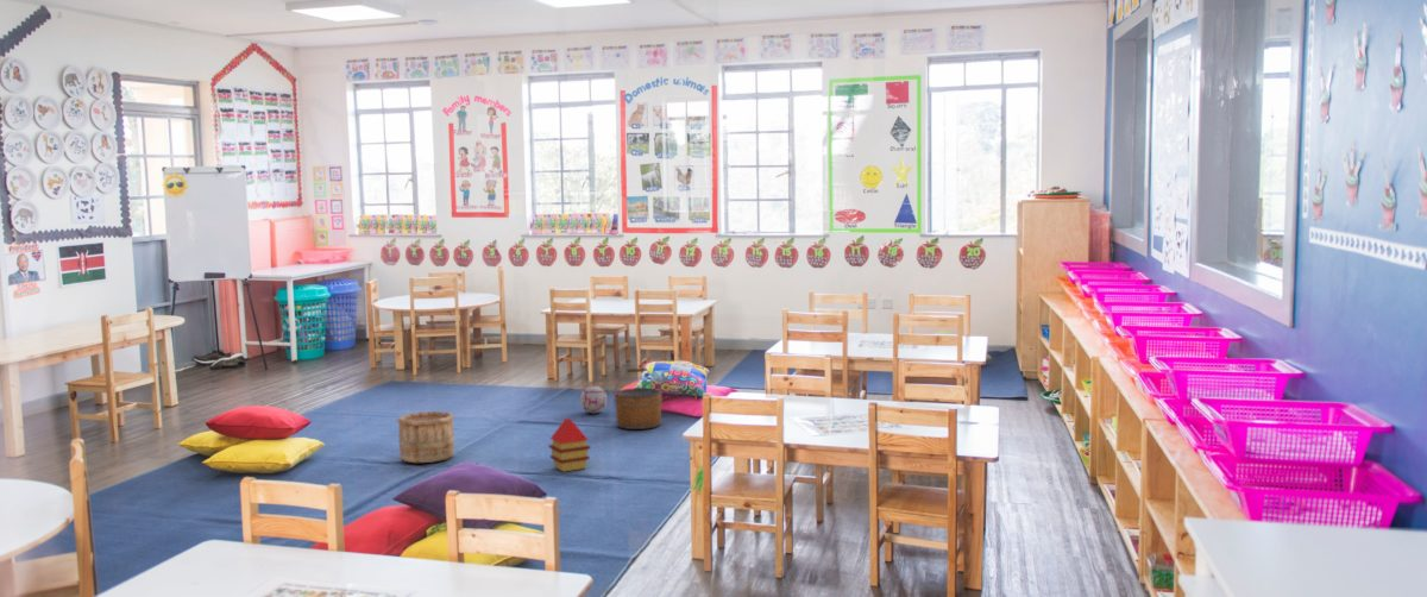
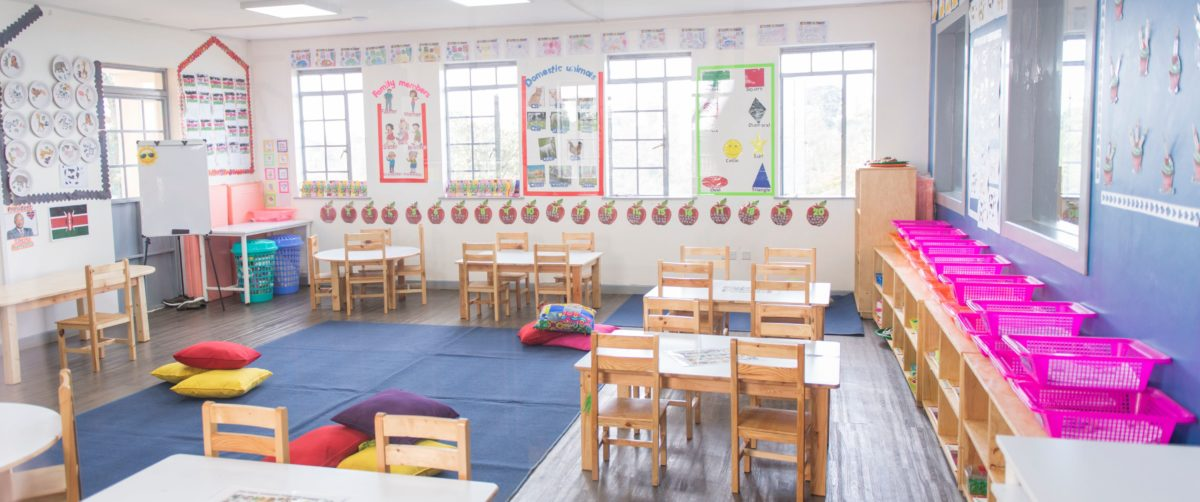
- decorative ball [579,385,609,414]
- wooden bucket [396,410,455,464]
- toy house [548,417,592,473]
- bucket [614,367,664,431]
